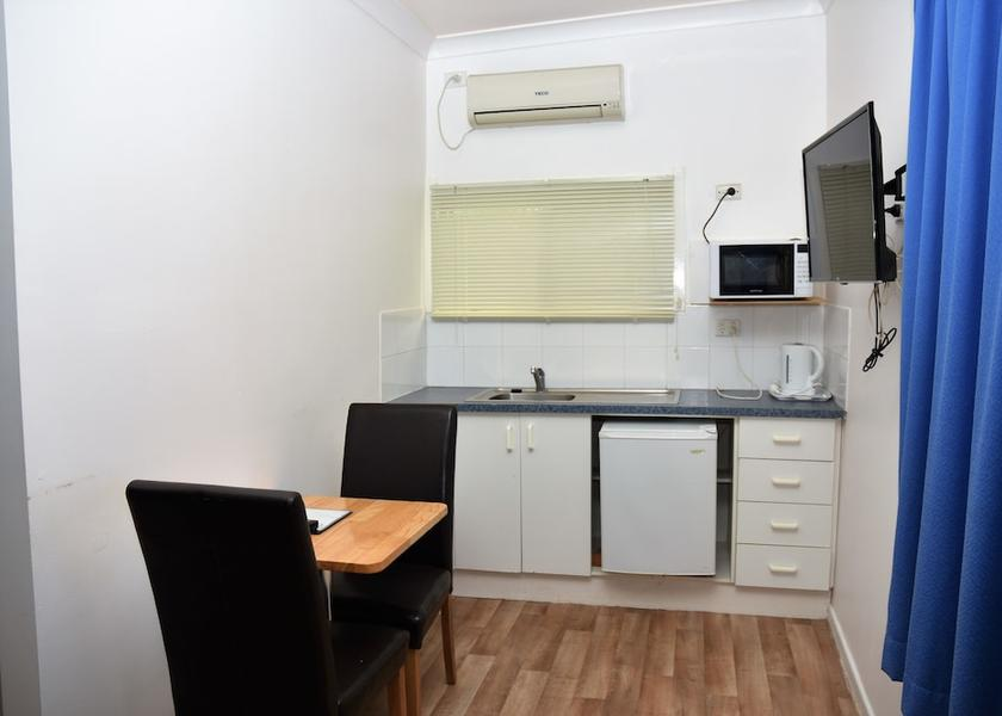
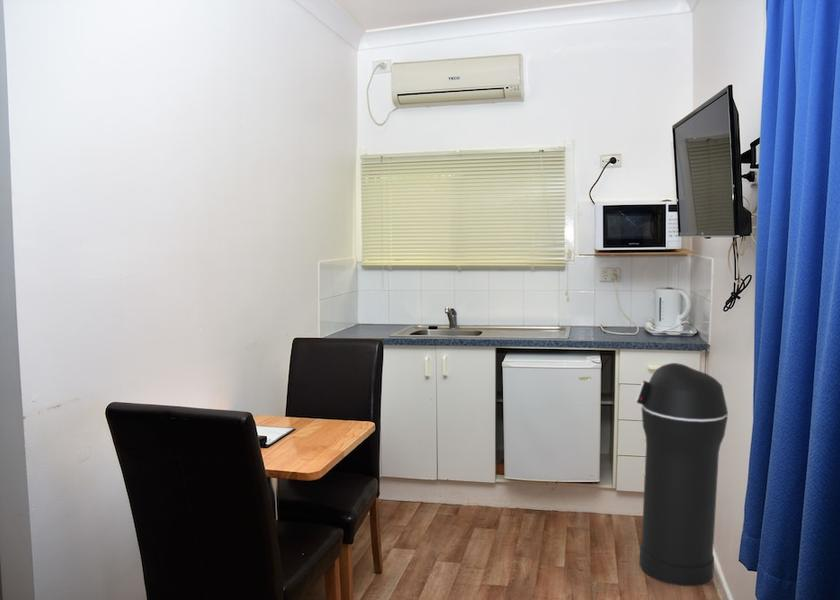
+ trash can [635,362,729,587]
